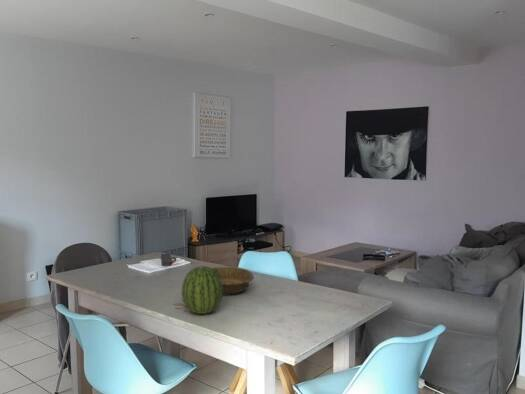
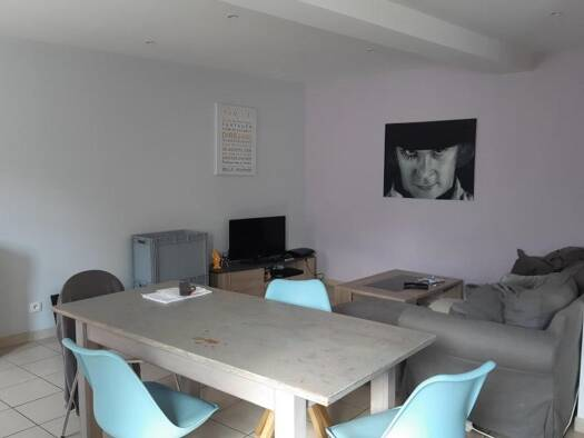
- fruit [181,265,224,315]
- decorative bowl [211,266,255,295]
